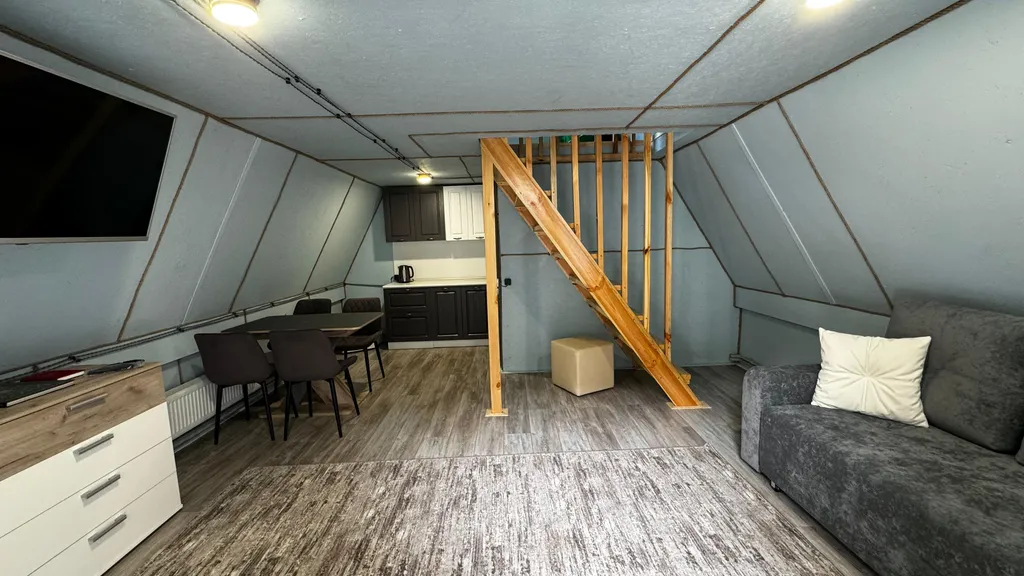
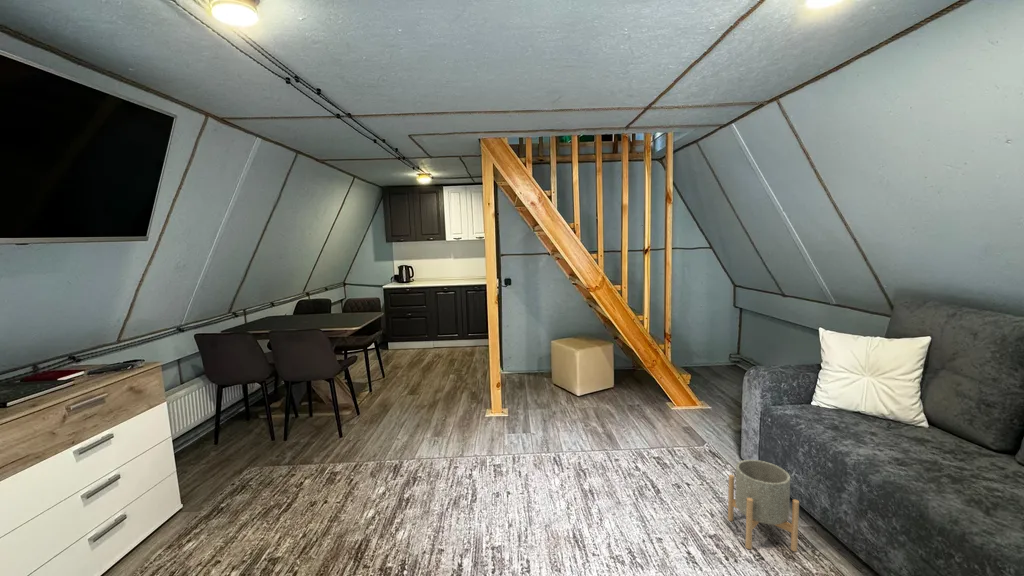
+ planter [727,459,800,553]
